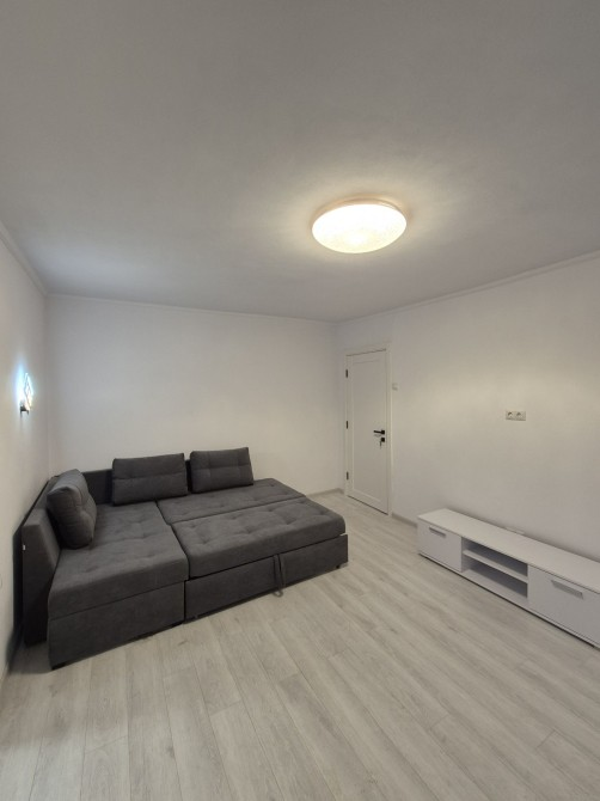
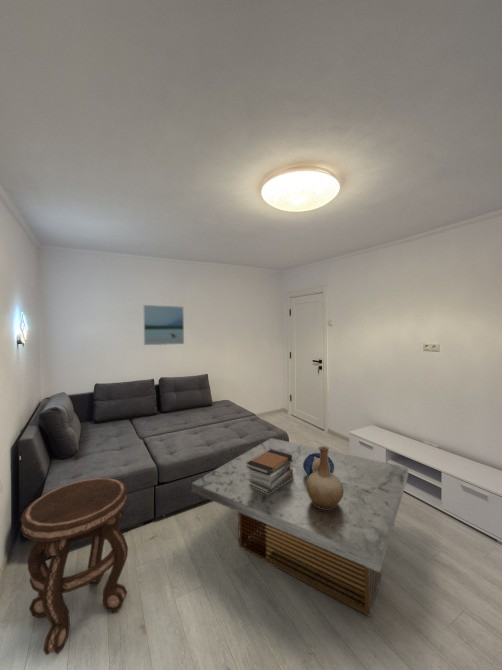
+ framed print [142,304,185,346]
+ coffee table [191,437,409,617]
+ vase [306,445,344,509]
+ side table [20,477,129,656]
+ decorative bowl [303,453,335,477]
+ book stack [246,449,293,494]
